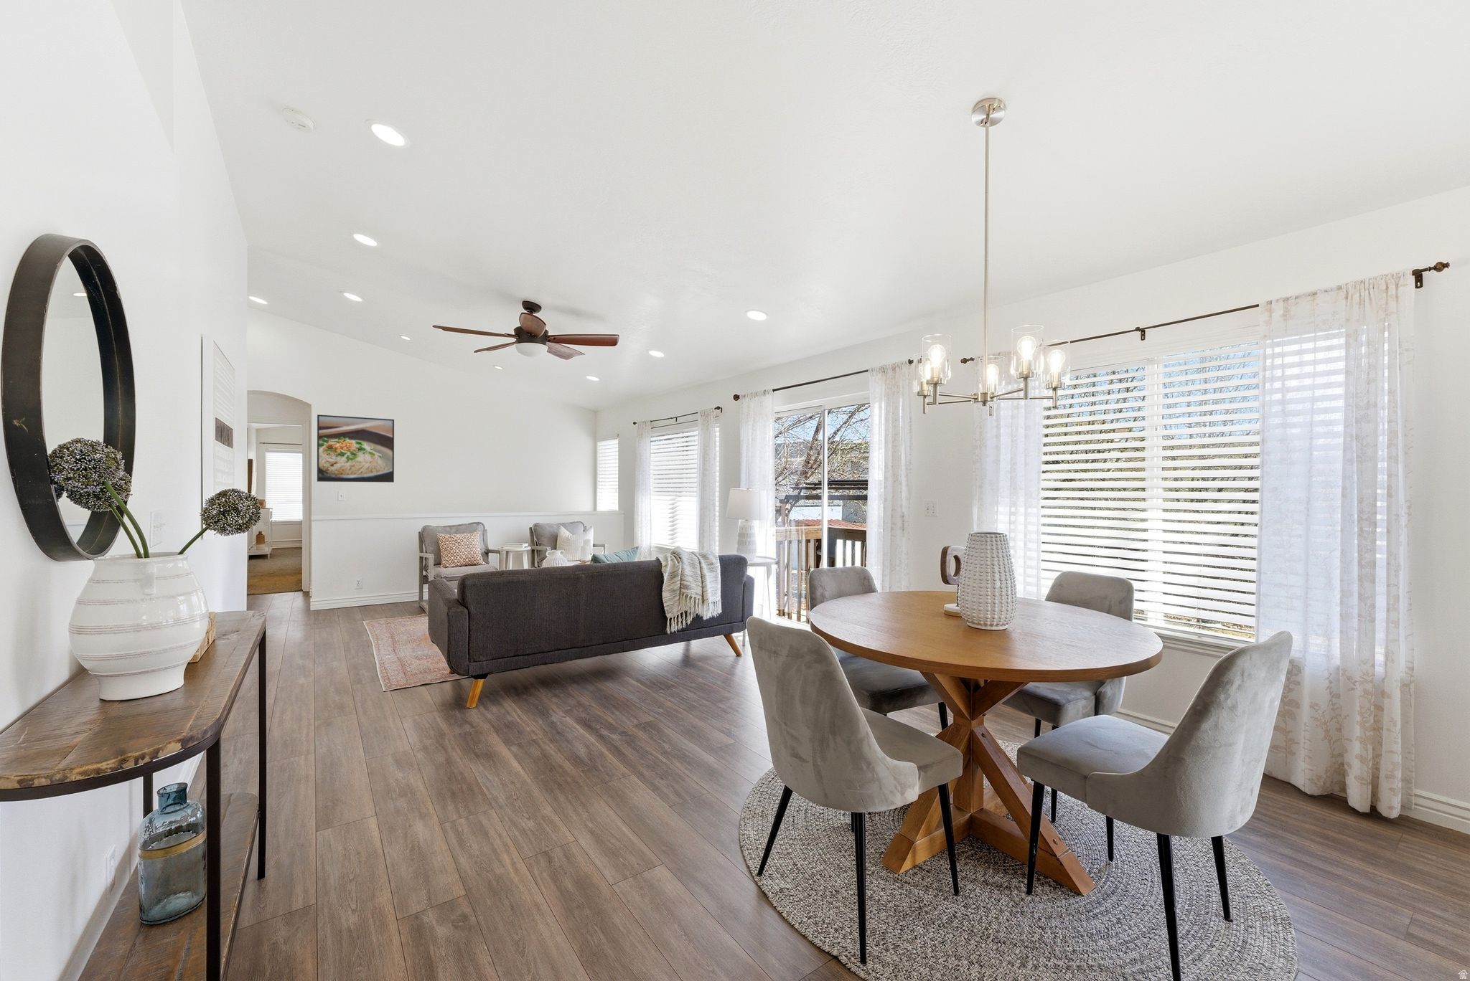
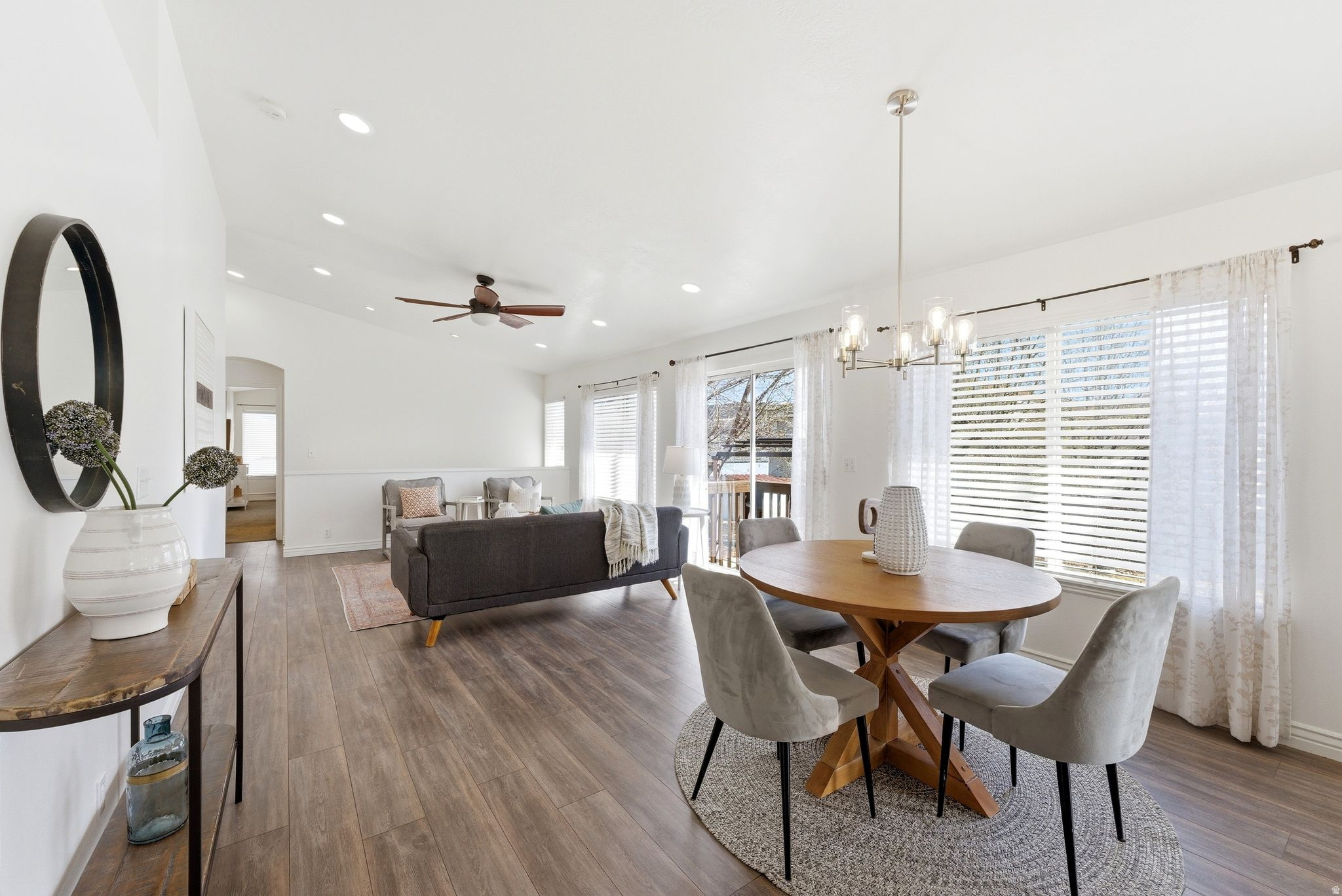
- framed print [317,414,394,483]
